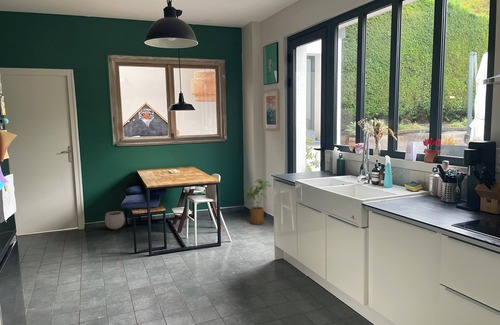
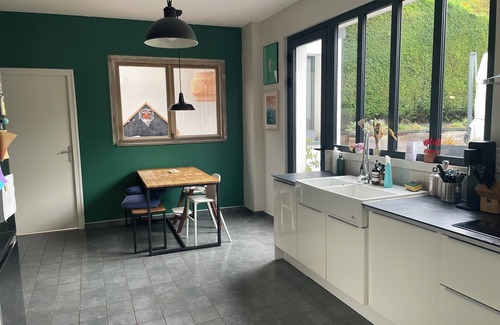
- plant pot [104,206,126,230]
- house plant [245,178,272,226]
